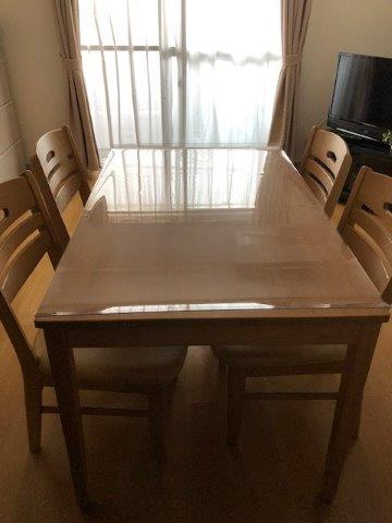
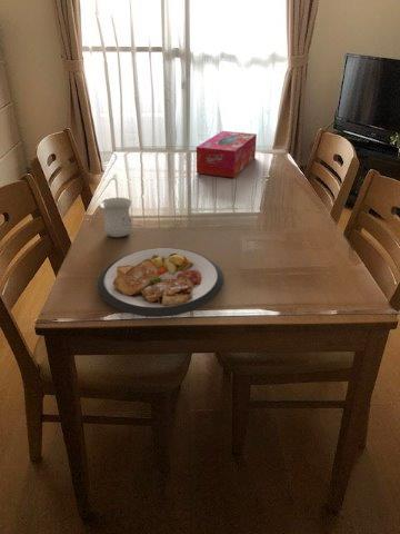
+ tissue box [196,130,258,179]
+ mug [99,197,133,238]
+ plate [97,247,224,318]
